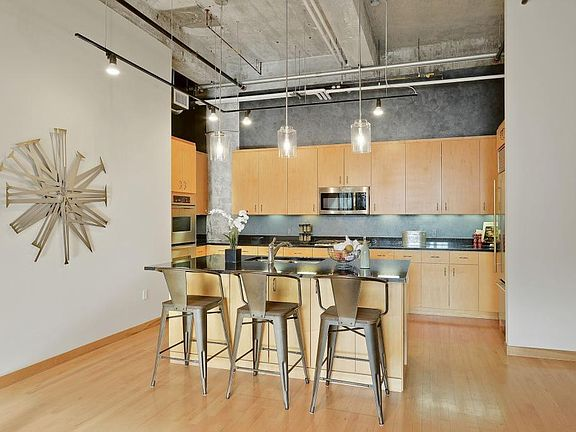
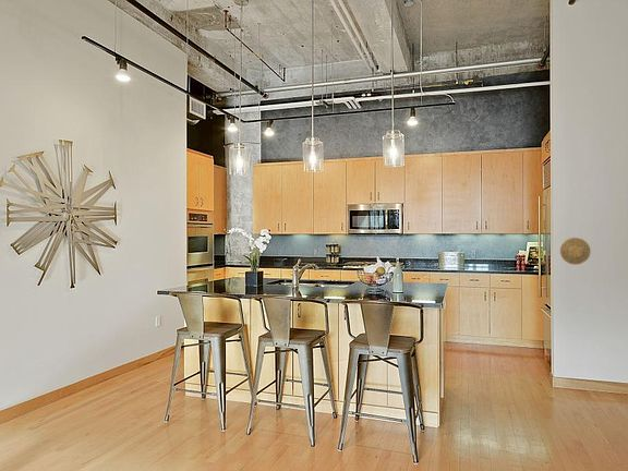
+ decorative plate [559,237,592,266]
